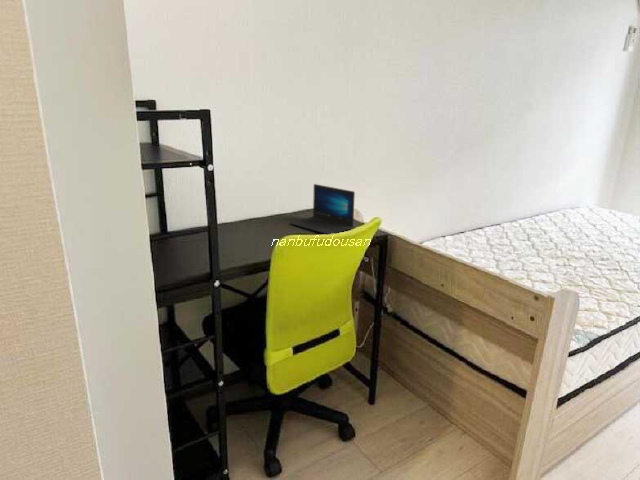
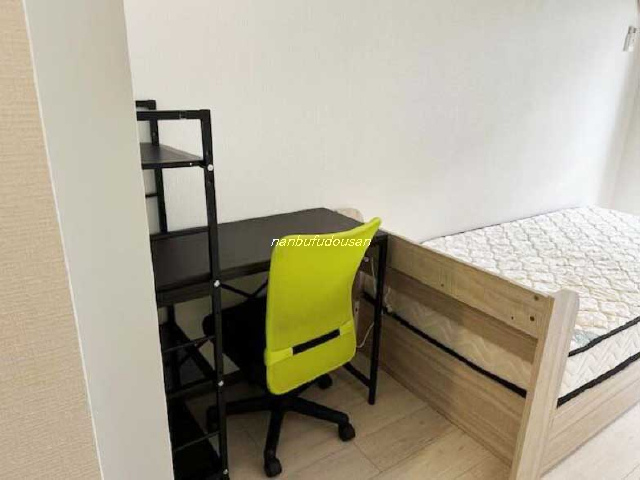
- laptop [289,183,356,235]
